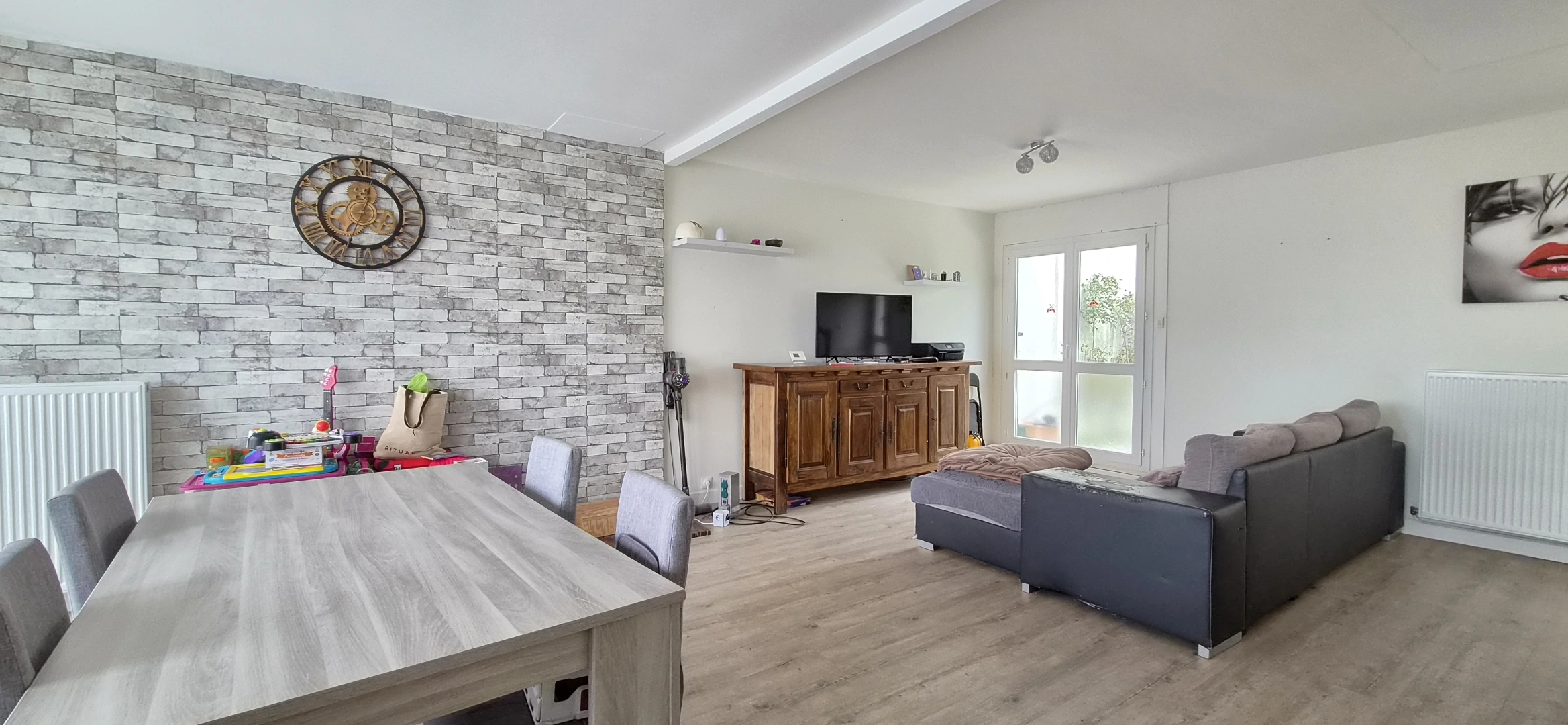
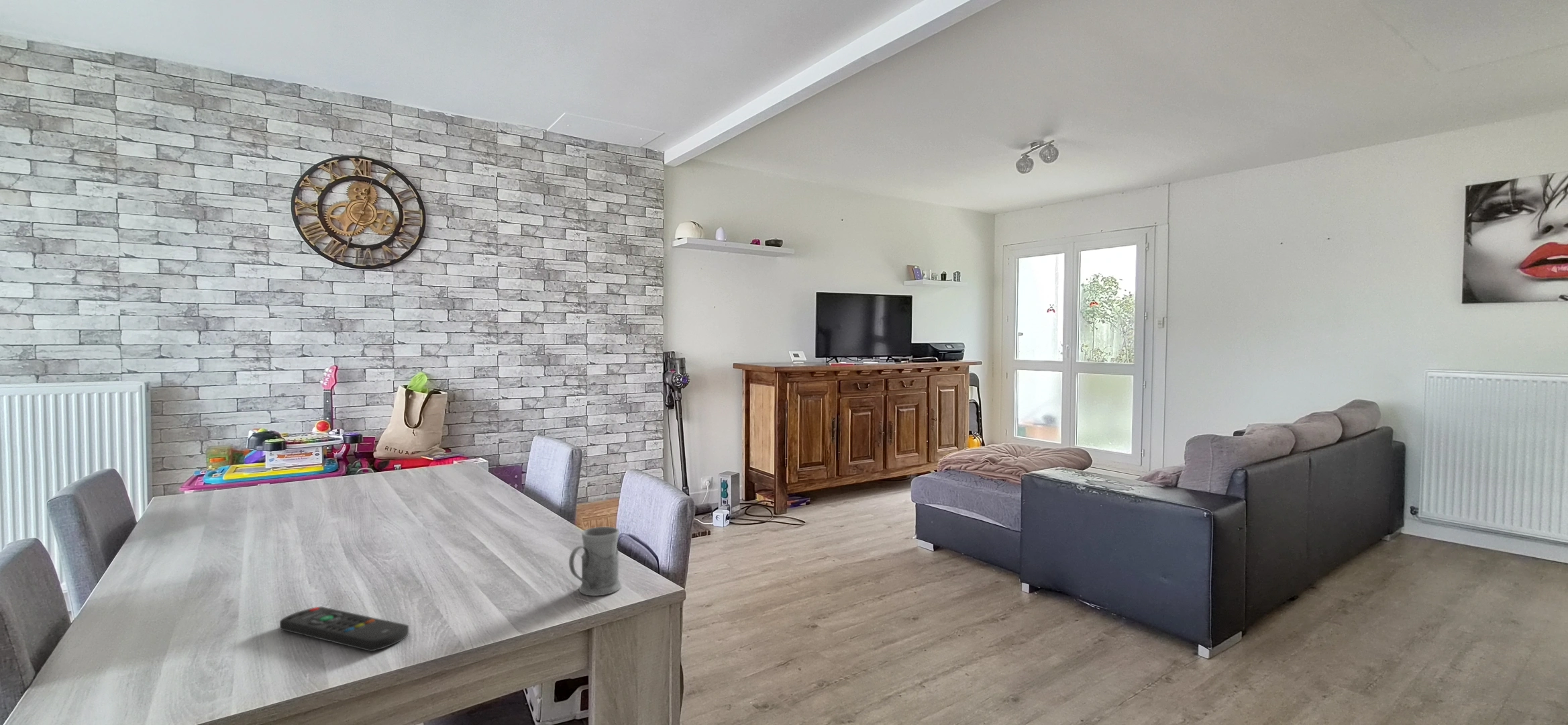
+ mug [568,526,622,597]
+ remote control [279,606,409,652]
